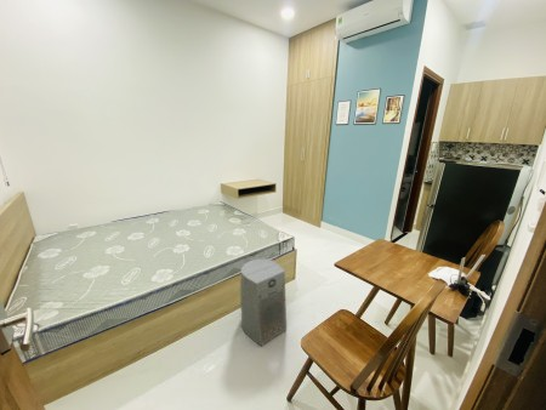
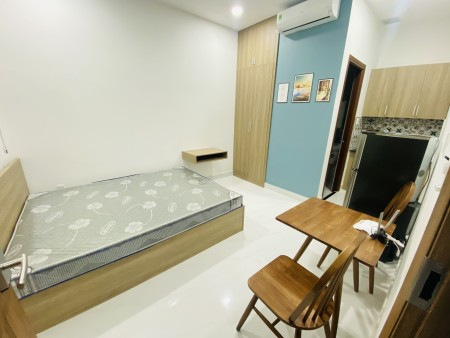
- fan [239,258,288,347]
